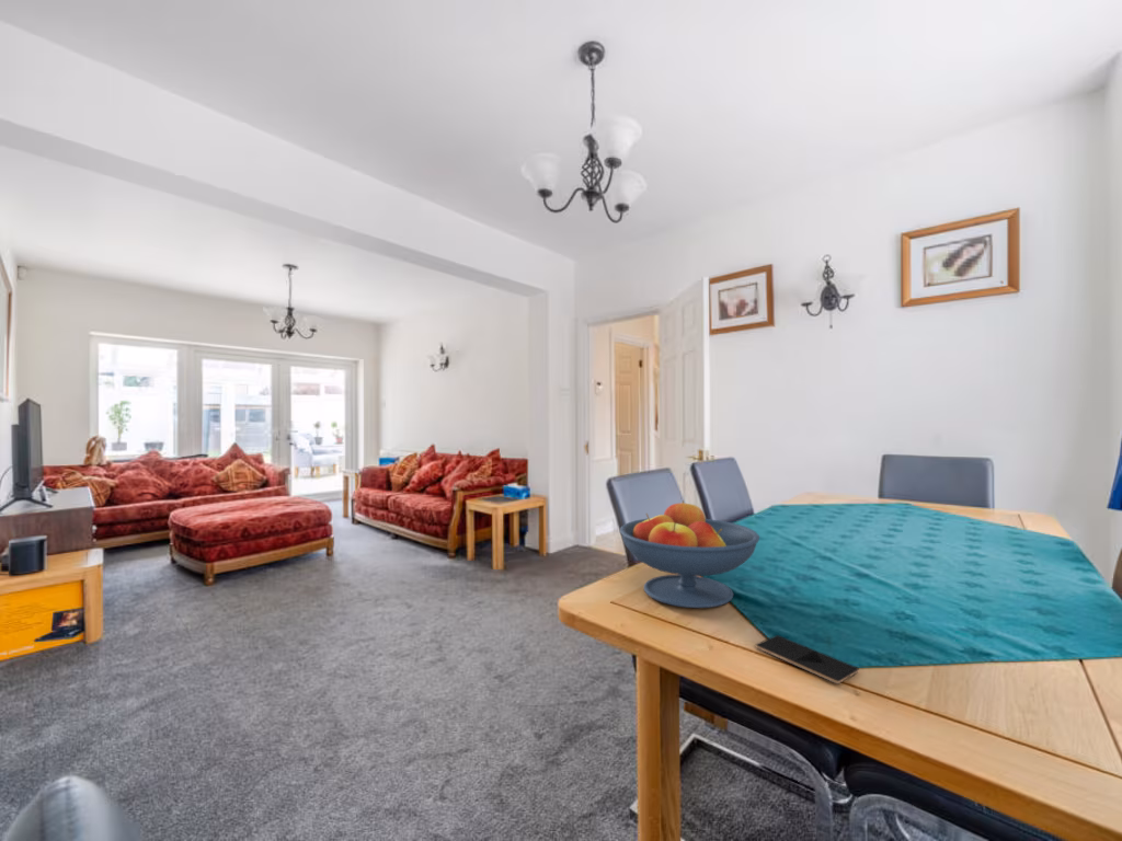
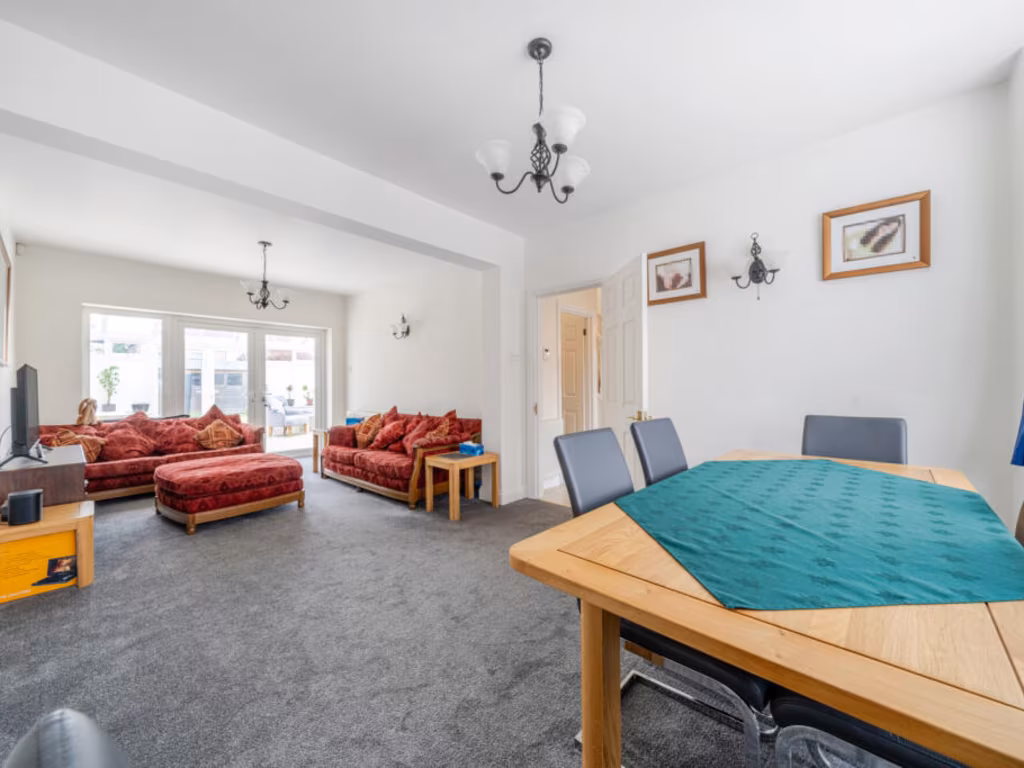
- smartphone [755,634,860,684]
- fruit bowl [619,499,760,609]
